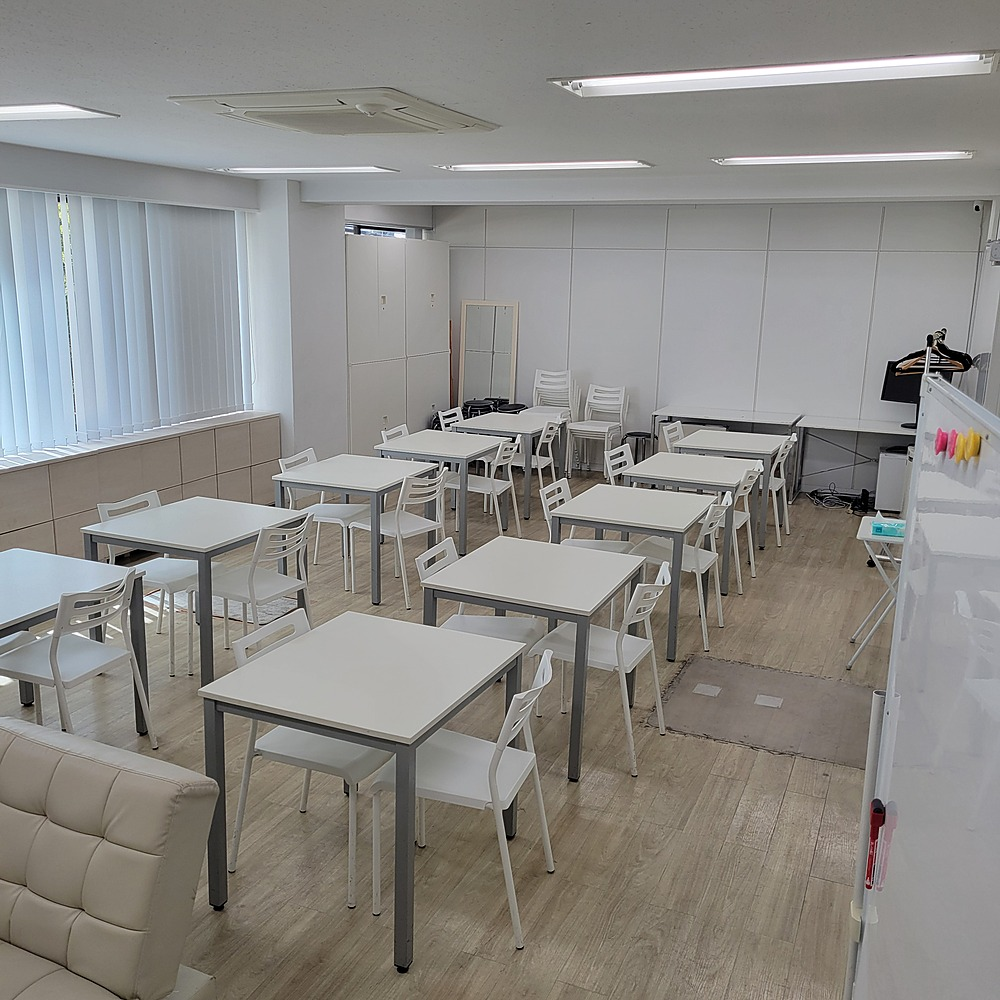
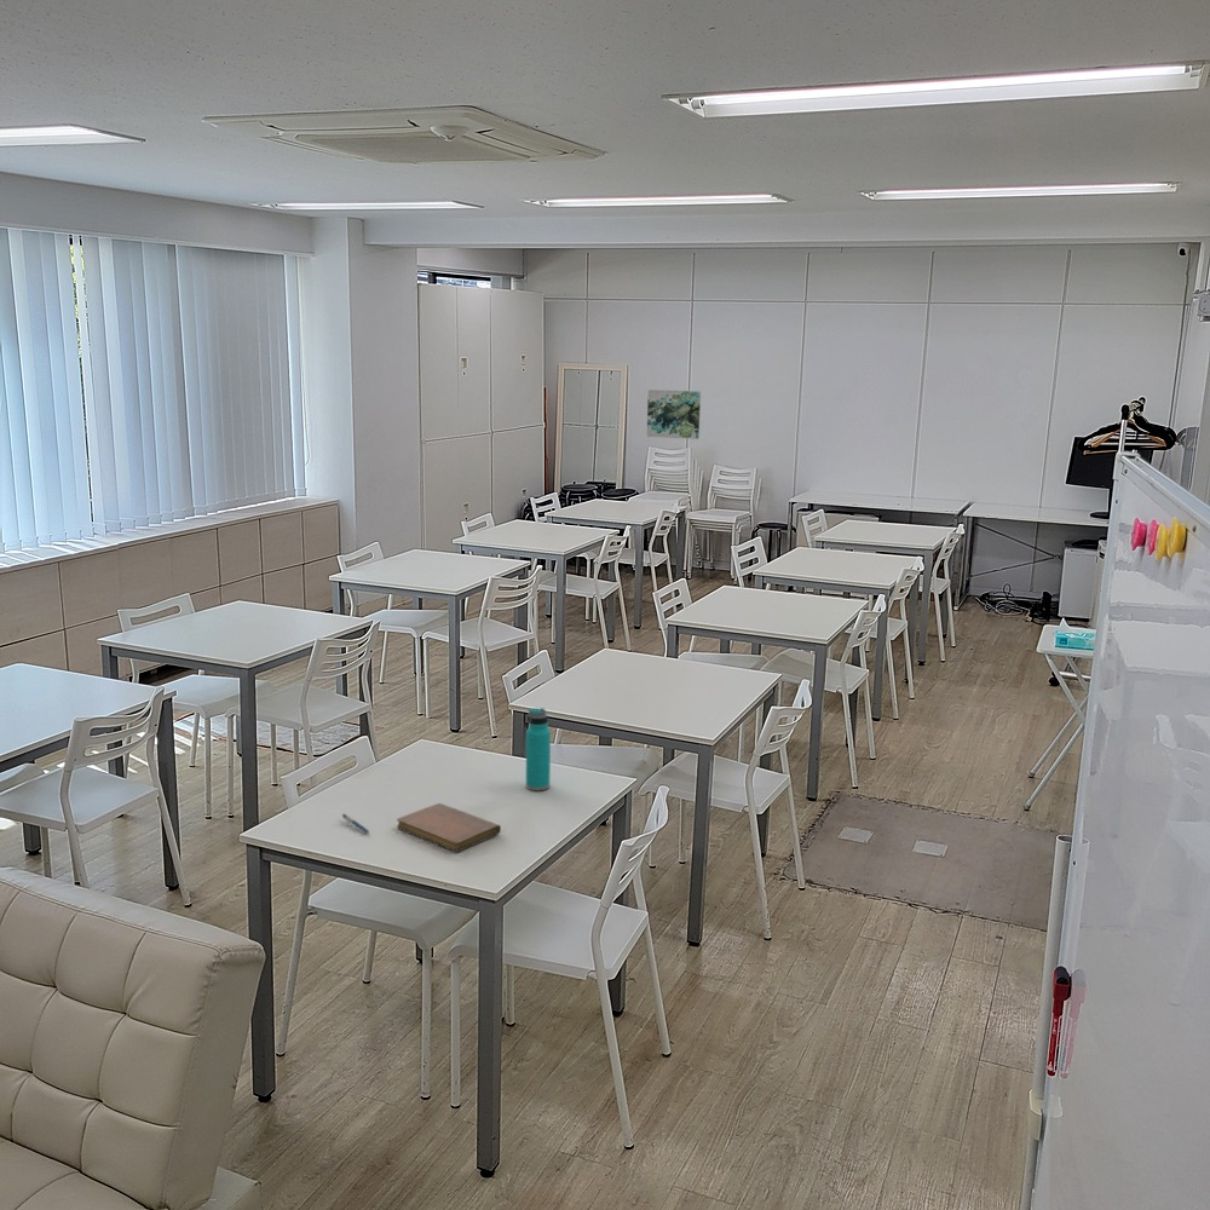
+ water bottle [525,707,552,791]
+ wall art [646,388,702,440]
+ pen [341,813,370,835]
+ notebook [396,802,502,853]
